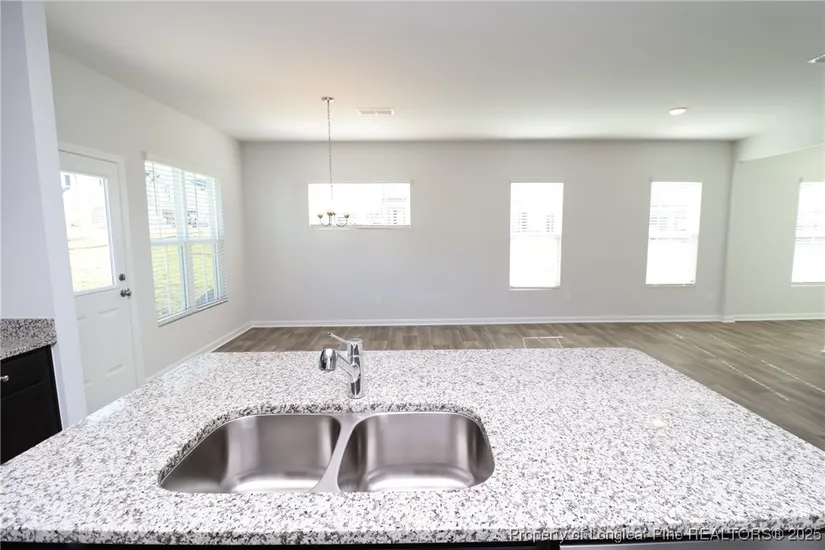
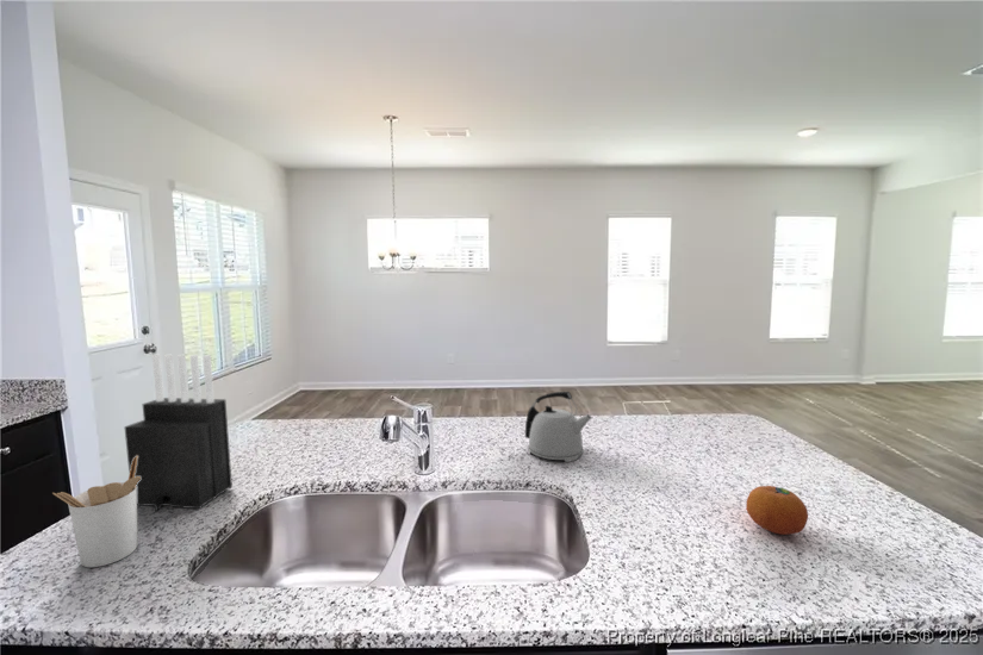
+ knife block [123,353,234,513]
+ kettle [524,391,593,463]
+ fruit [745,485,809,536]
+ utensil holder [51,456,141,568]
